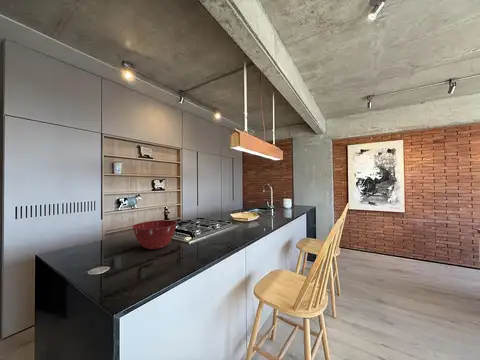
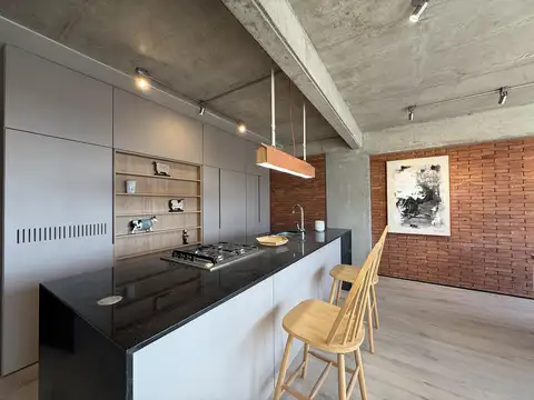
- mixing bowl [131,219,178,250]
